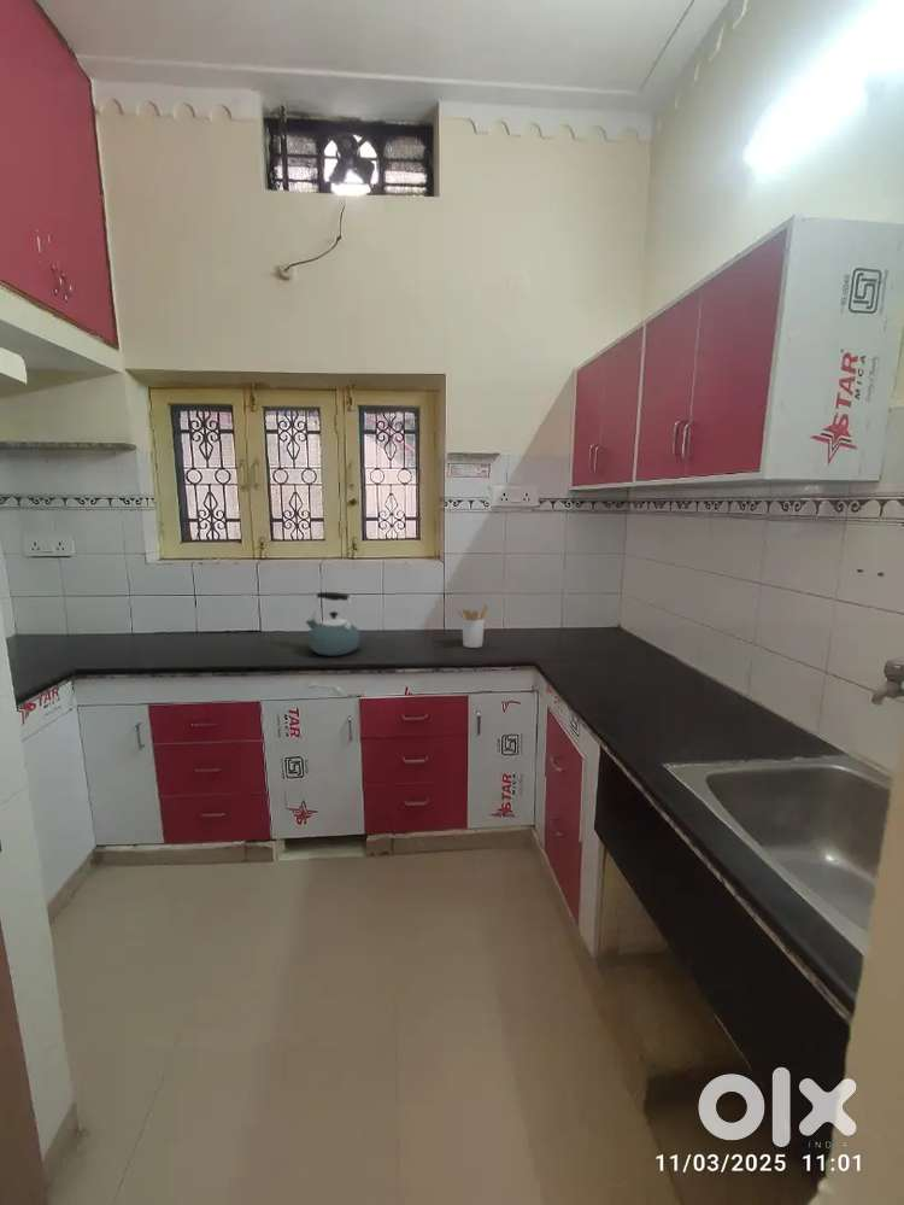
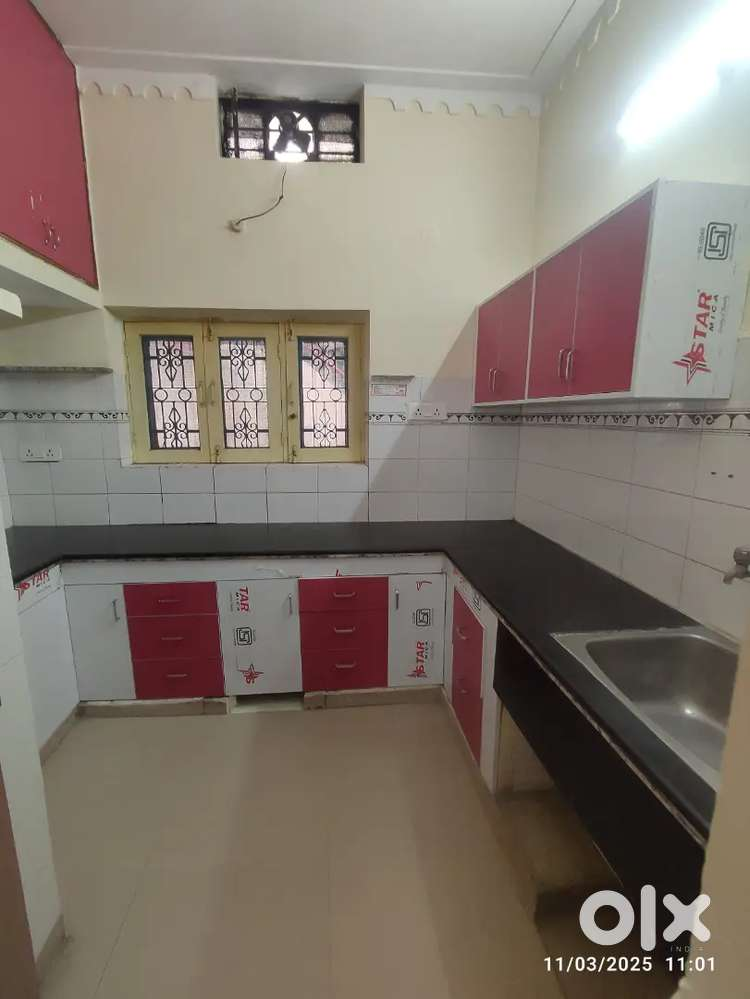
- kettle [304,591,362,657]
- utensil holder [456,604,488,649]
